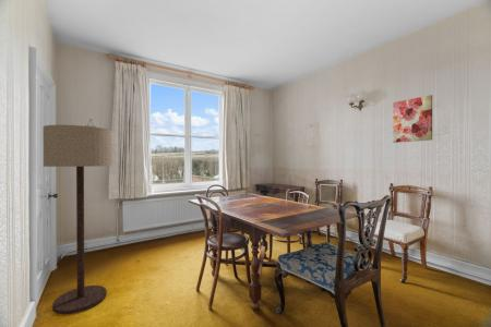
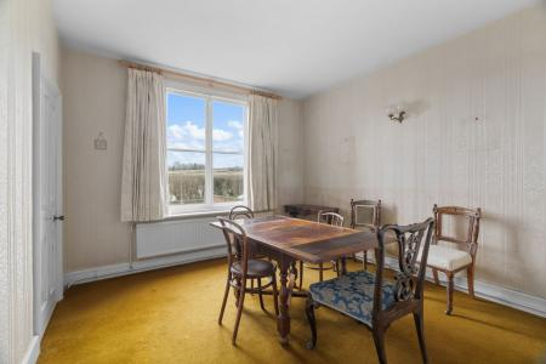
- floor lamp [43,124,113,315]
- wall art [392,94,433,144]
